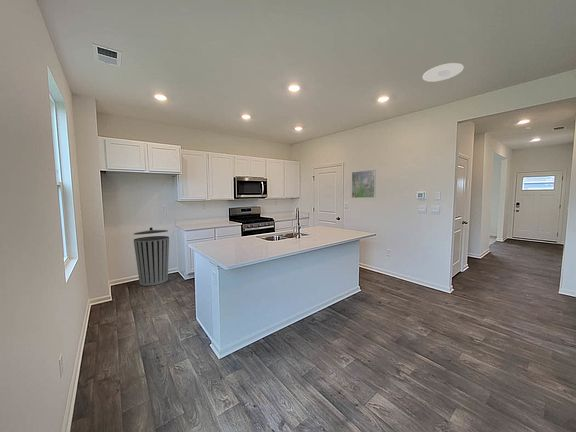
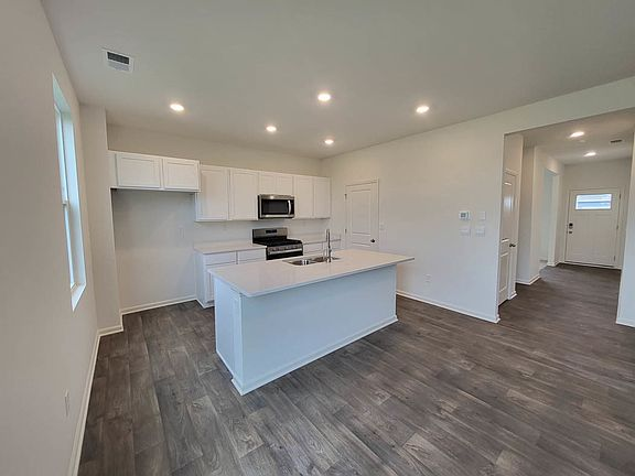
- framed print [351,169,377,199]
- trash can [133,226,170,287]
- recessed light [422,62,465,83]
